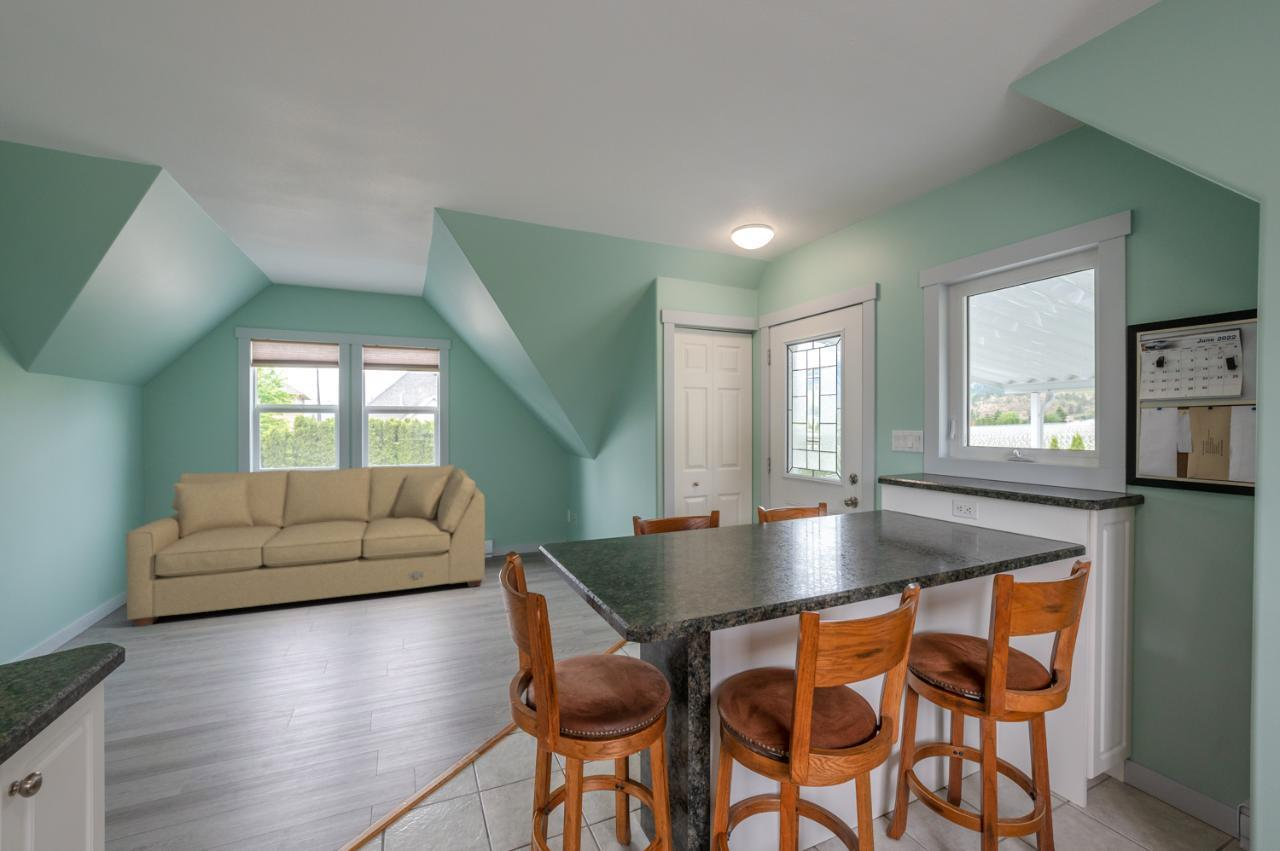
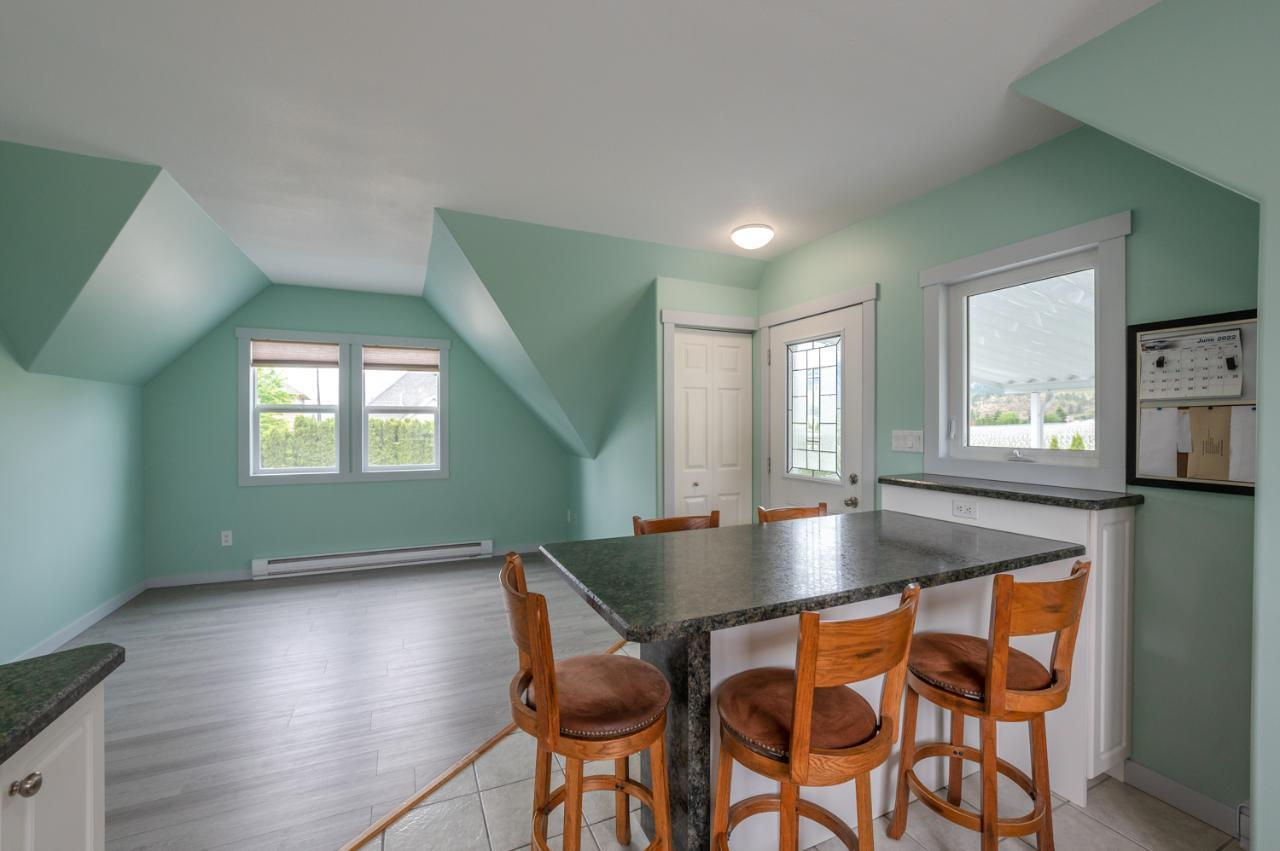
- sofa [124,464,486,628]
